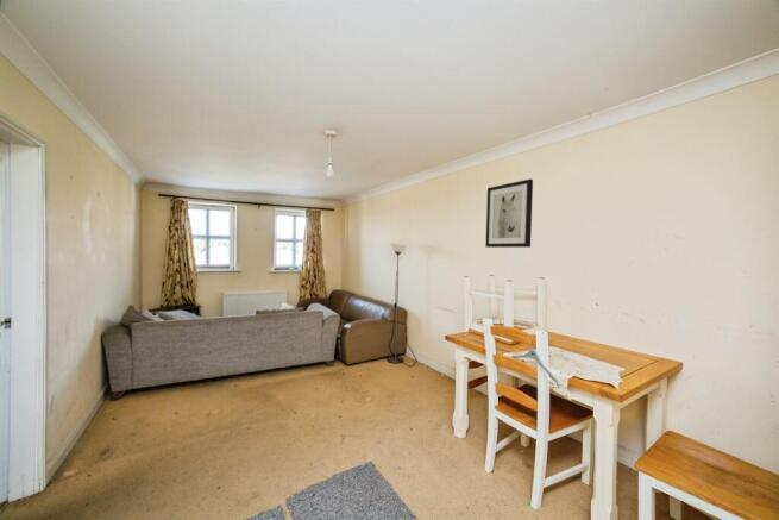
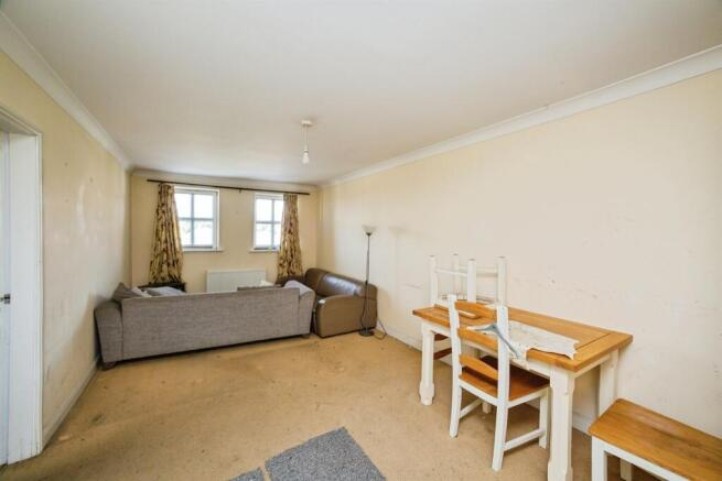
- wall art [484,178,534,249]
